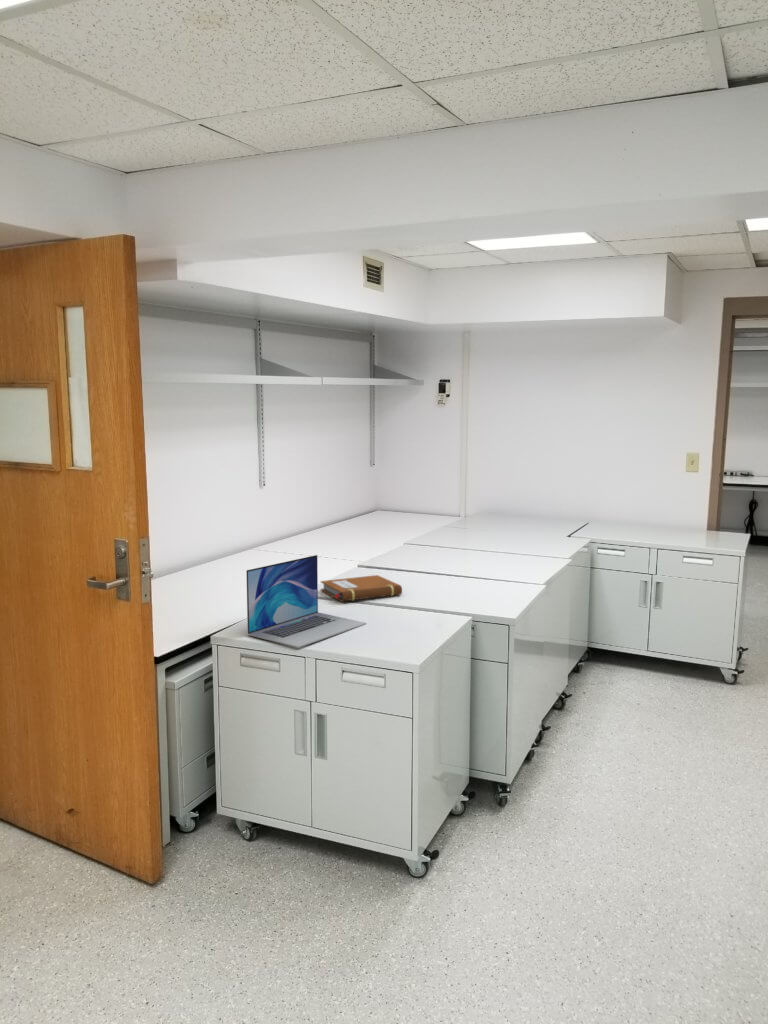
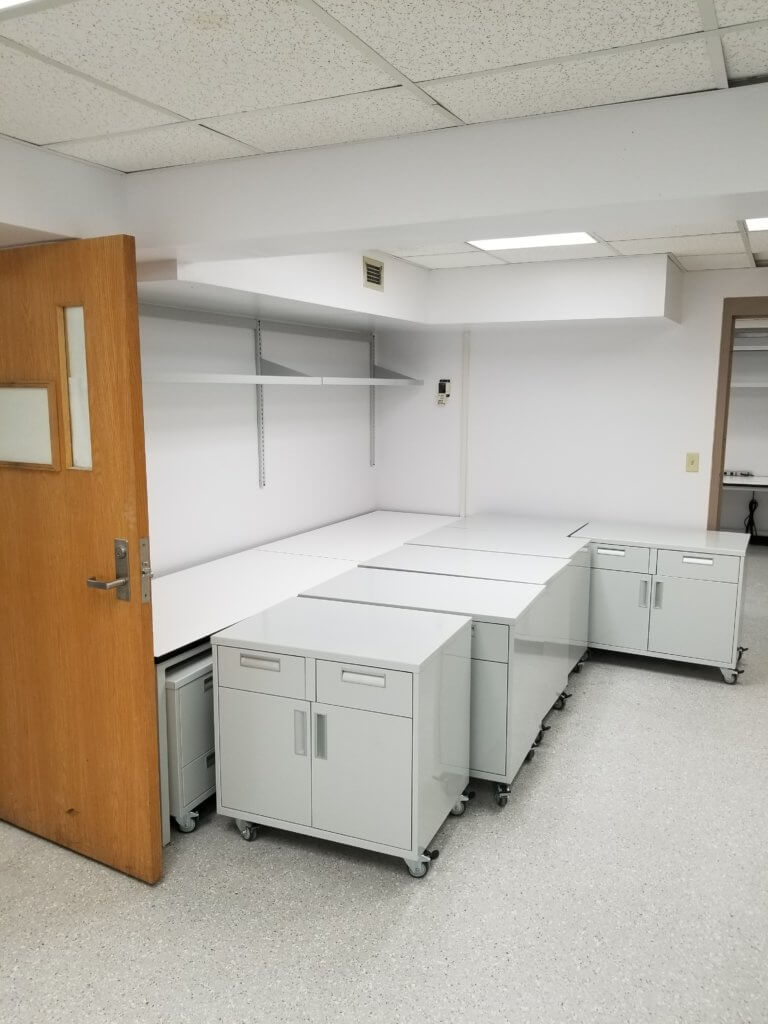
- laptop [245,554,367,649]
- notebook [320,574,403,602]
